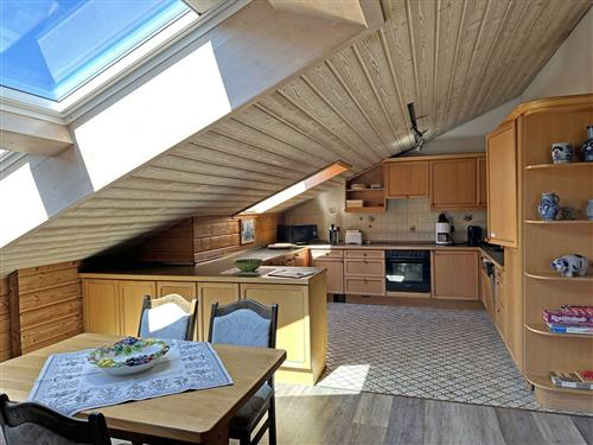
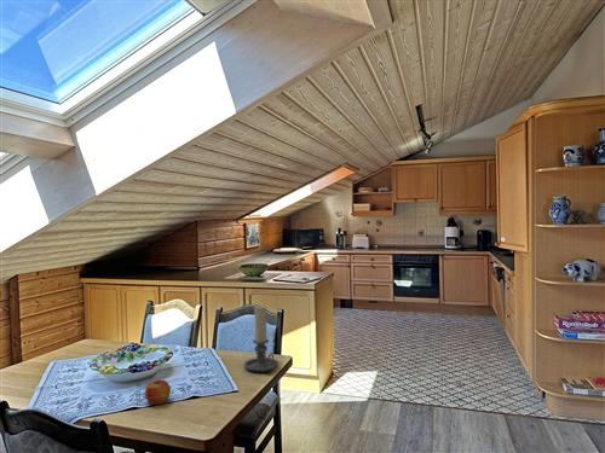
+ candle holder [243,304,280,373]
+ apple [144,379,172,406]
